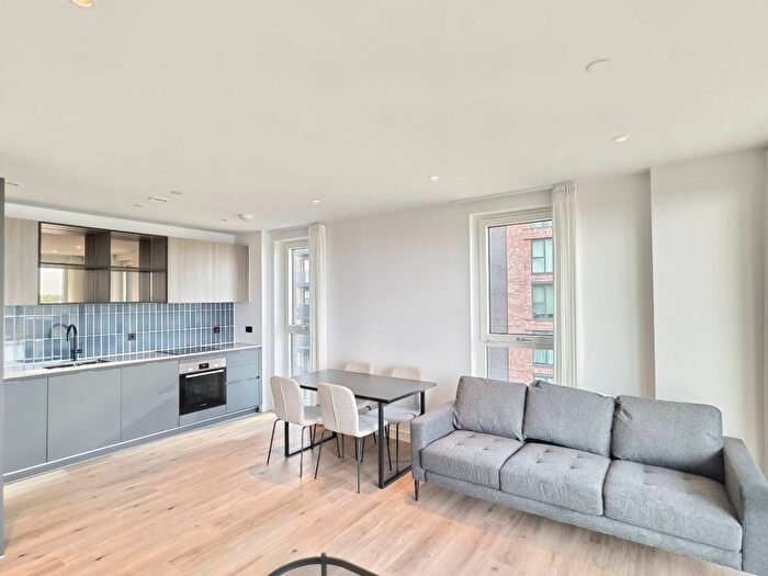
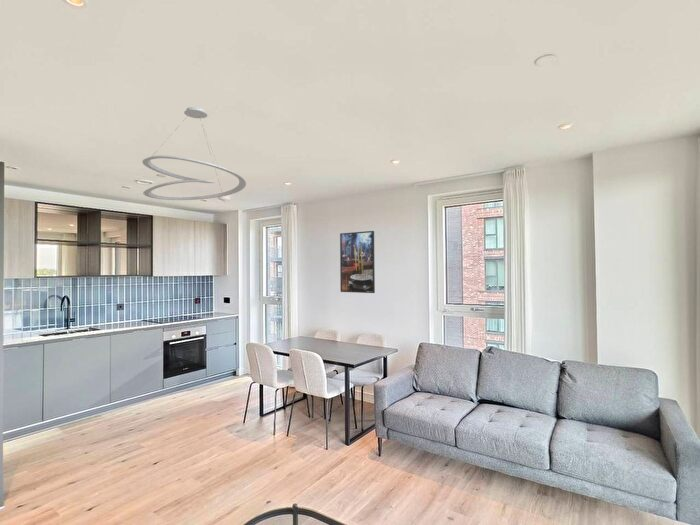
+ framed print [339,230,376,294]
+ ceiling light fixture [142,106,247,201]
